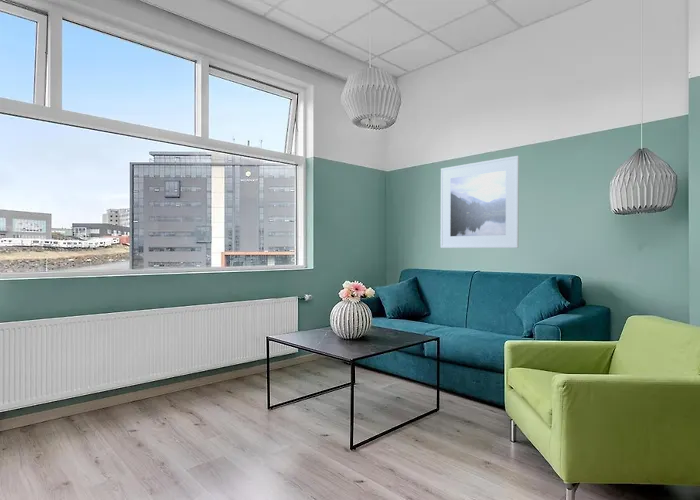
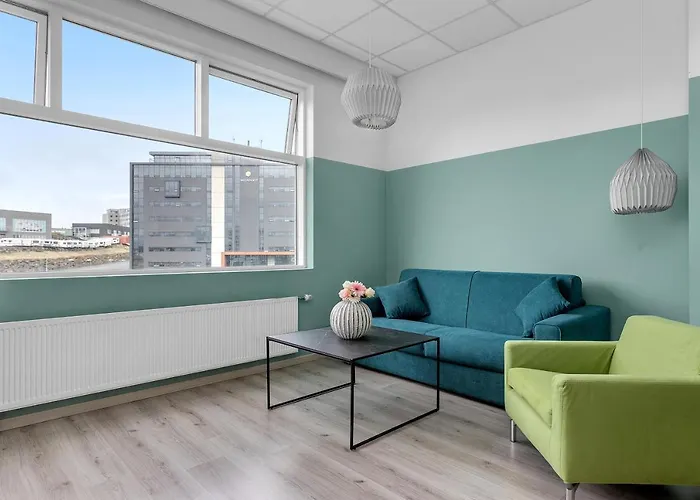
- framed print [440,155,520,249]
